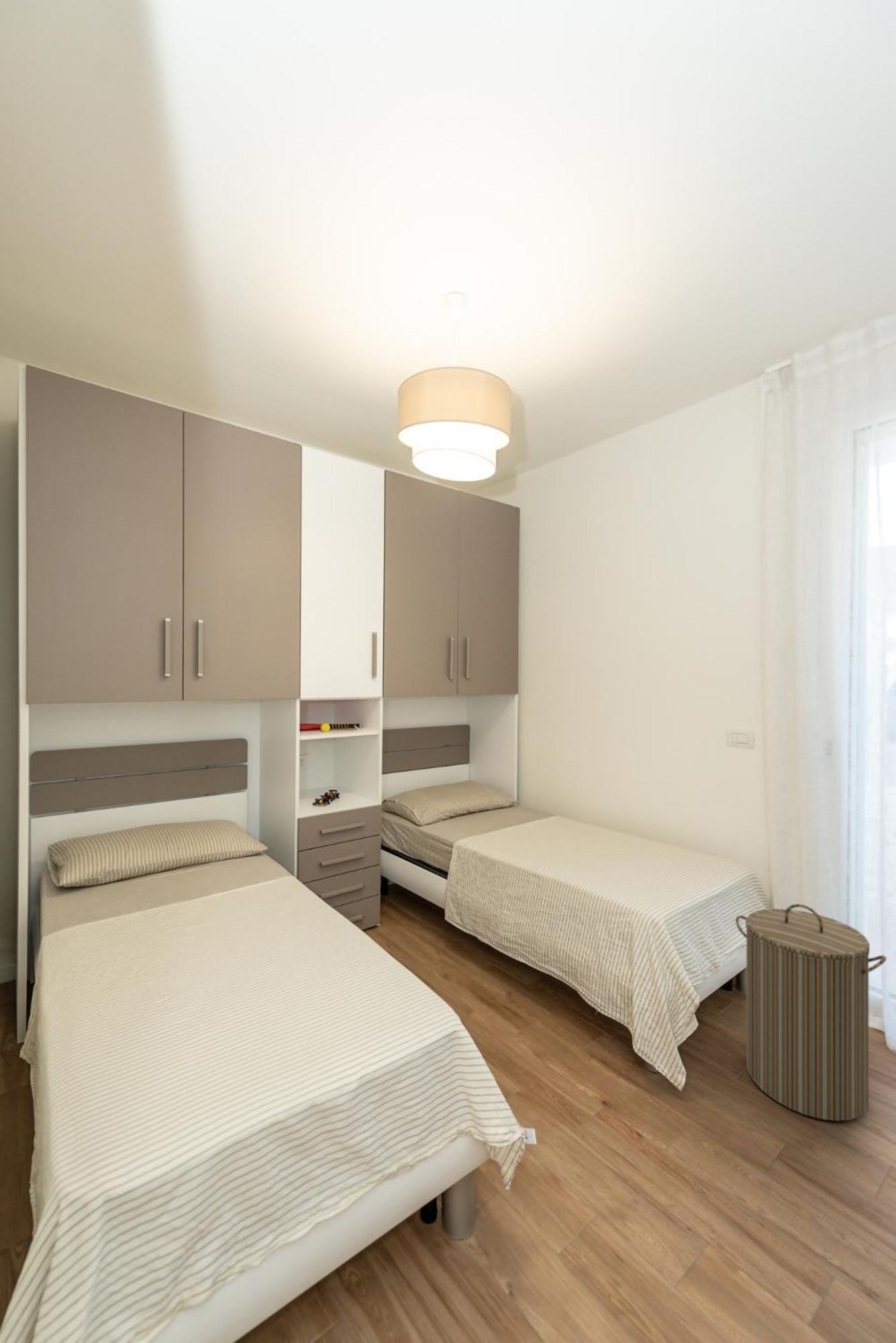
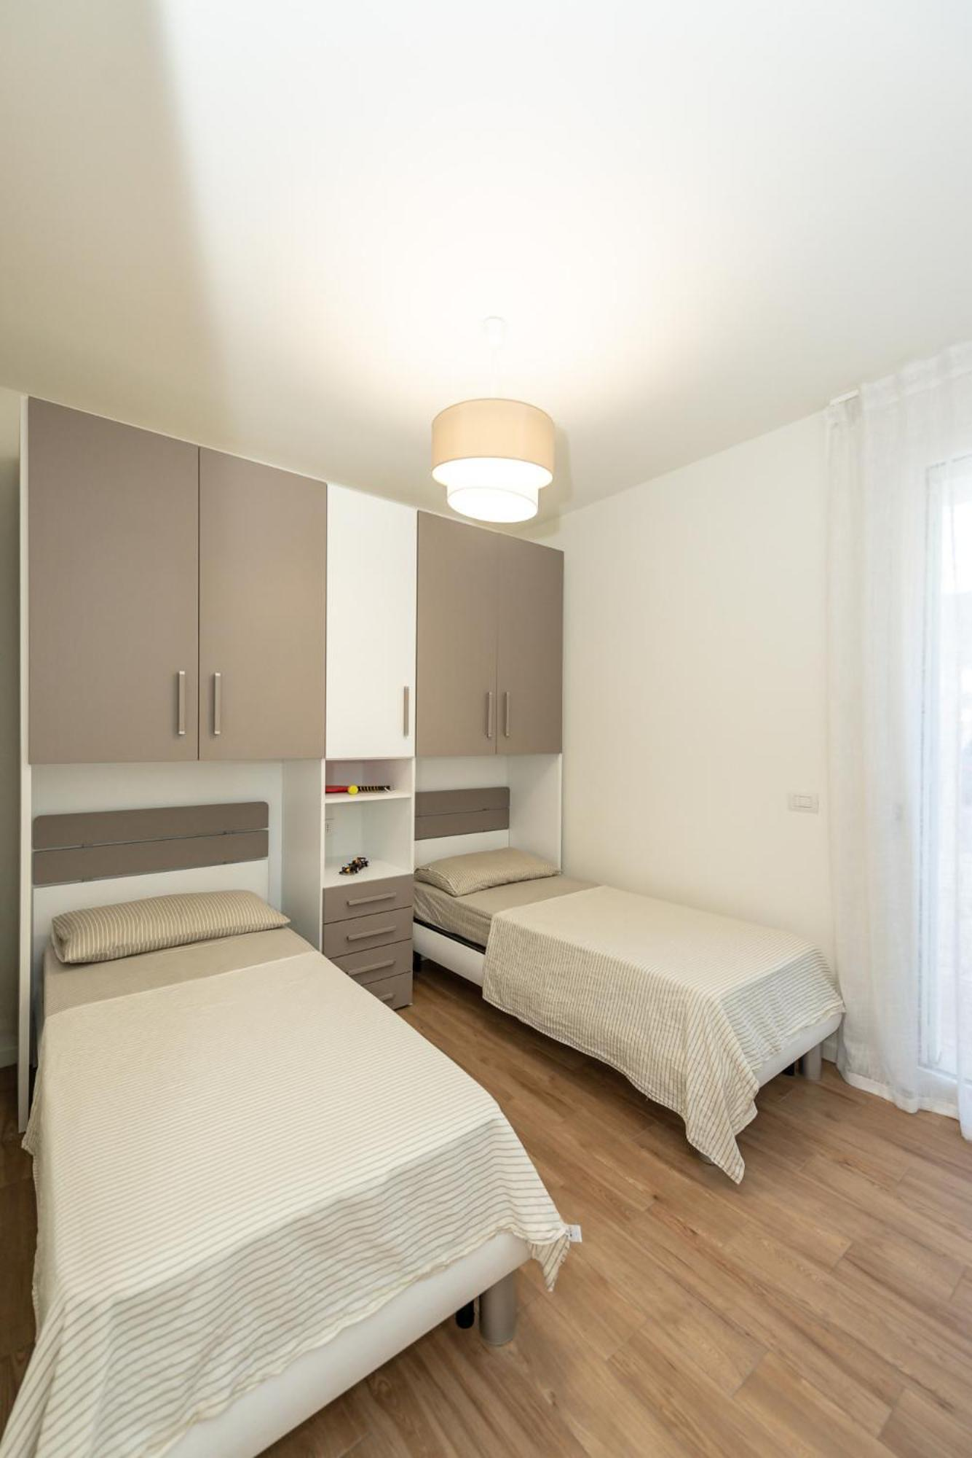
- laundry hamper [735,903,887,1122]
